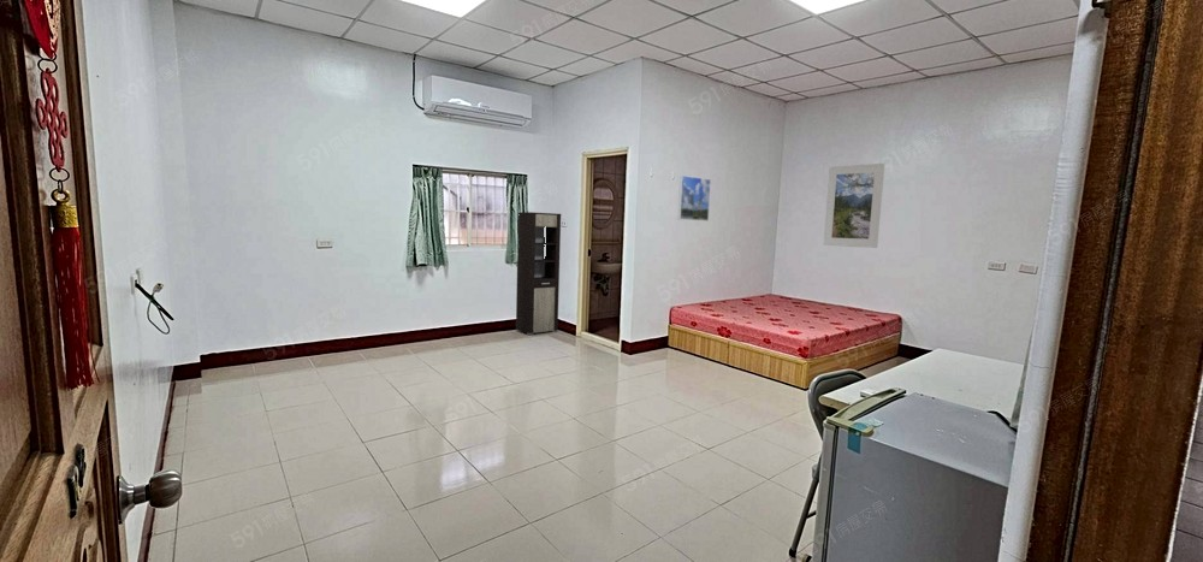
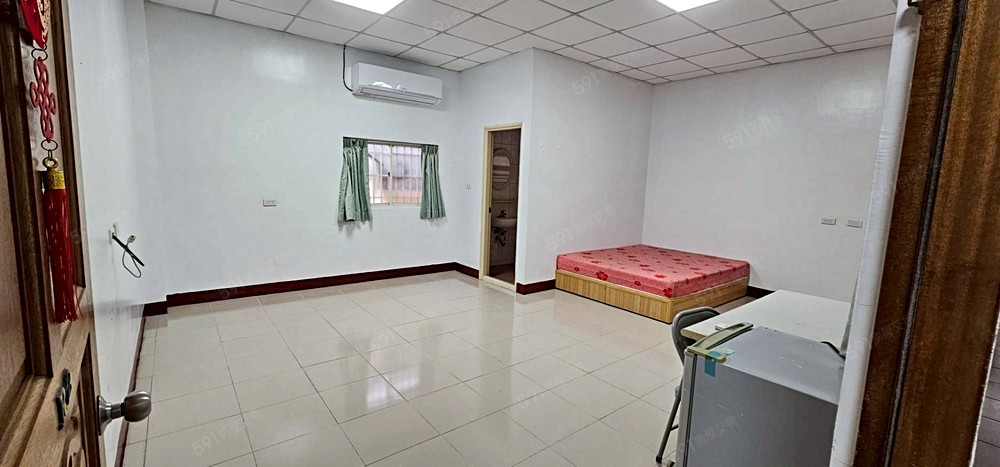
- cabinet [515,211,562,336]
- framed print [677,174,712,223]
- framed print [823,162,885,249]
